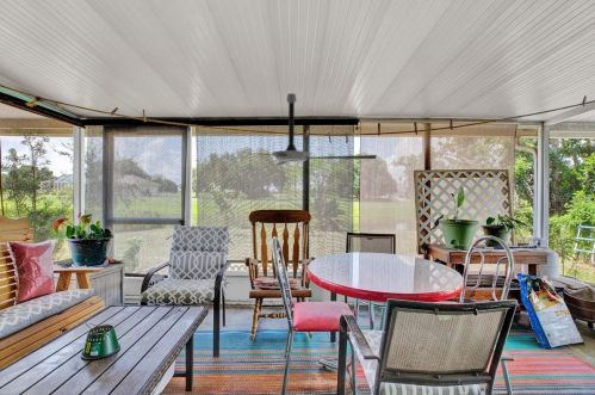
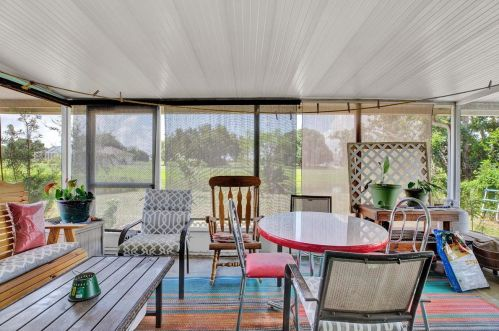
- ceiling fan [240,92,378,168]
